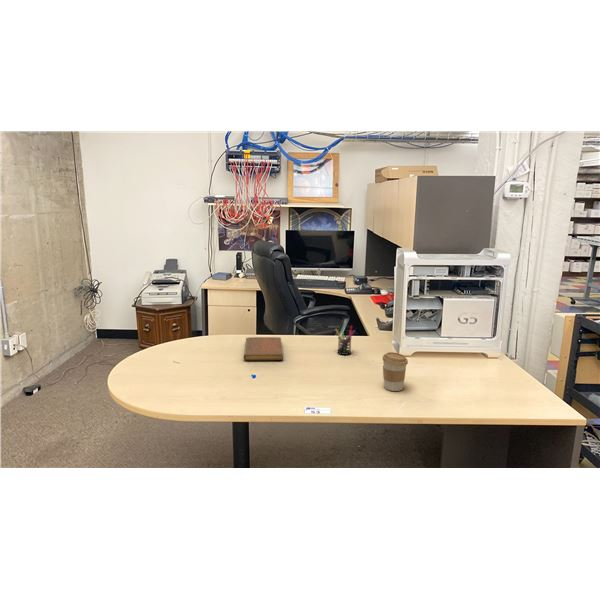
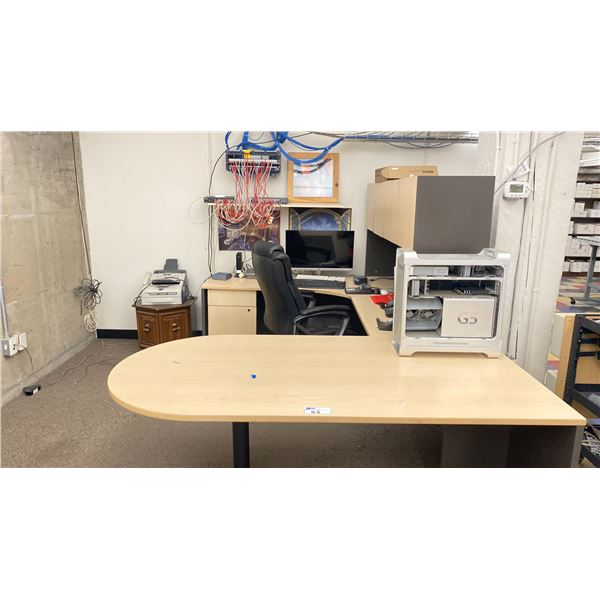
- pen holder [334,325,356,356]
- notebook [243,336,284,361]
- coffee cup [381,351,409,392]
